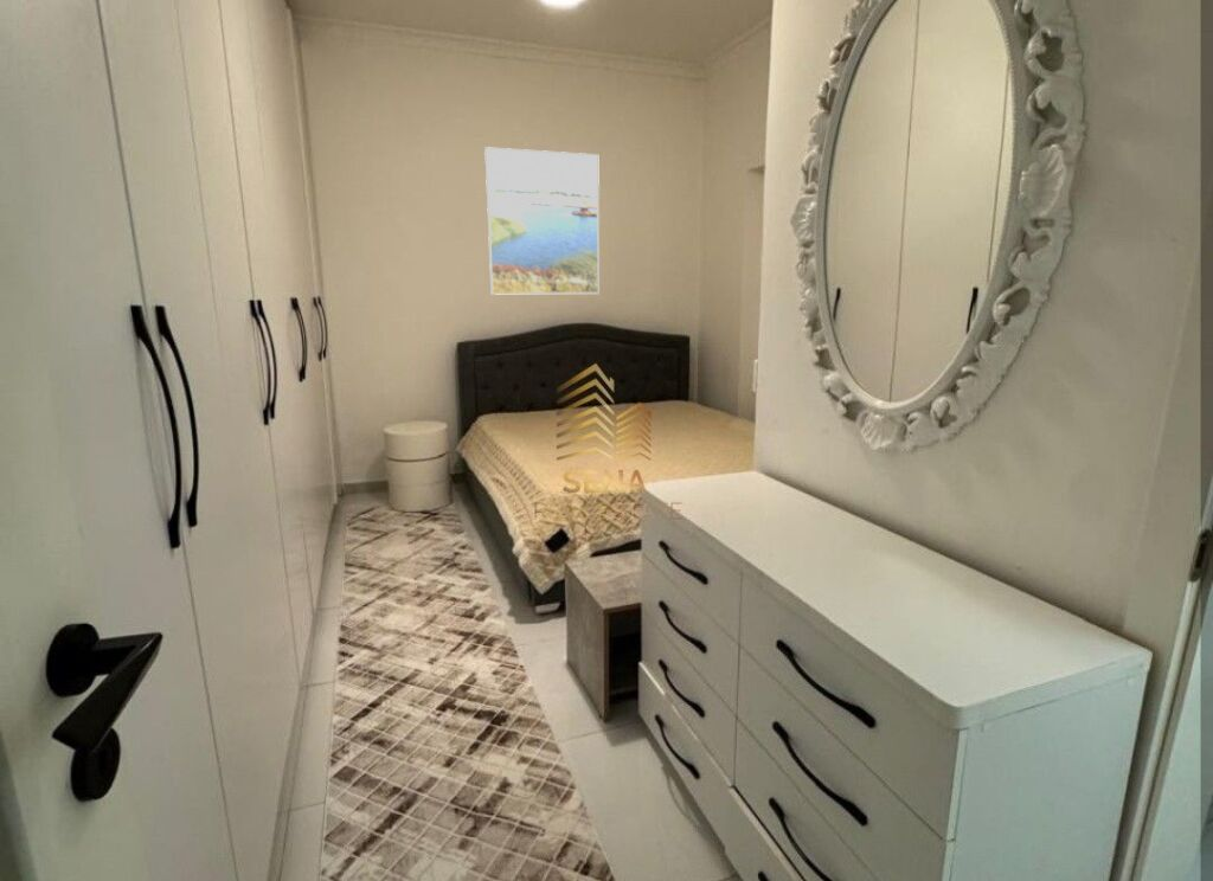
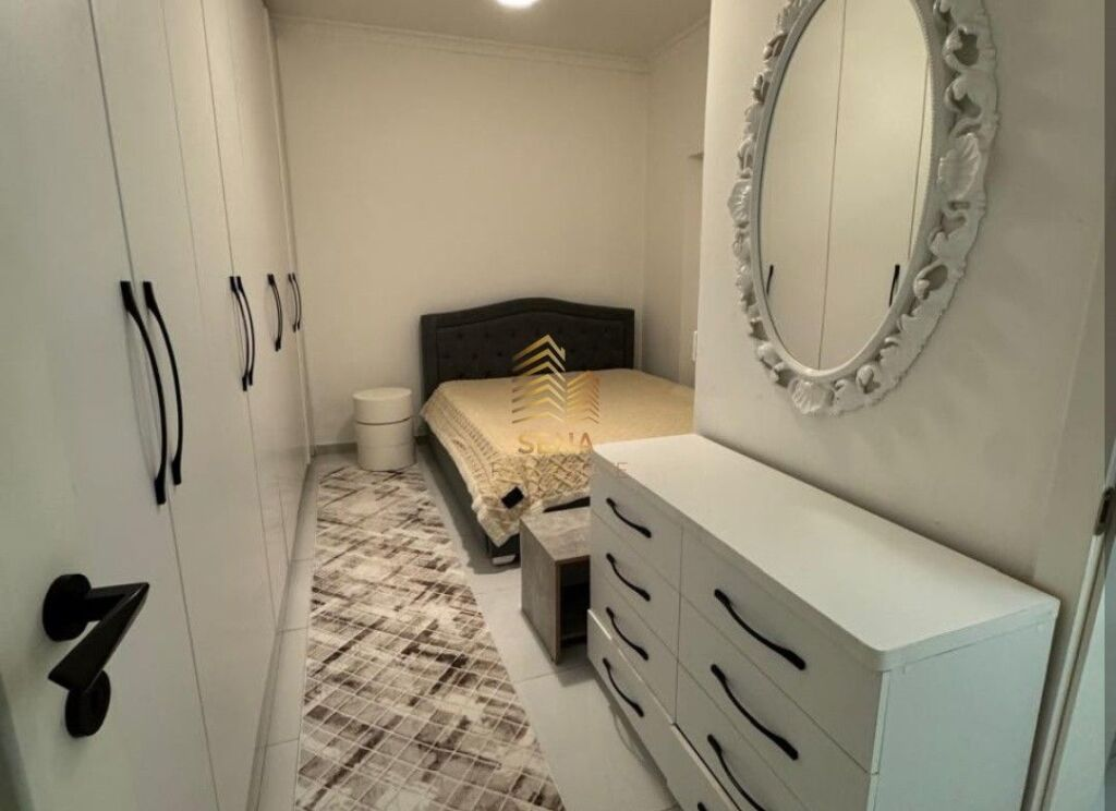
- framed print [483,146,601,296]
